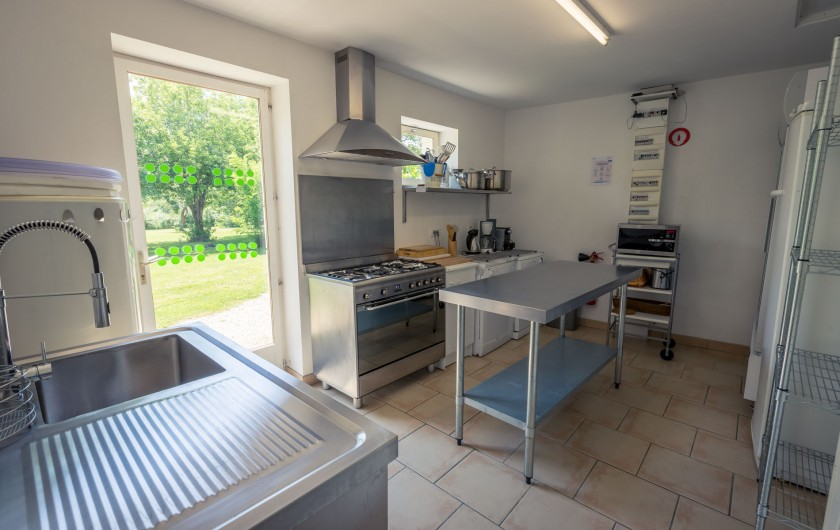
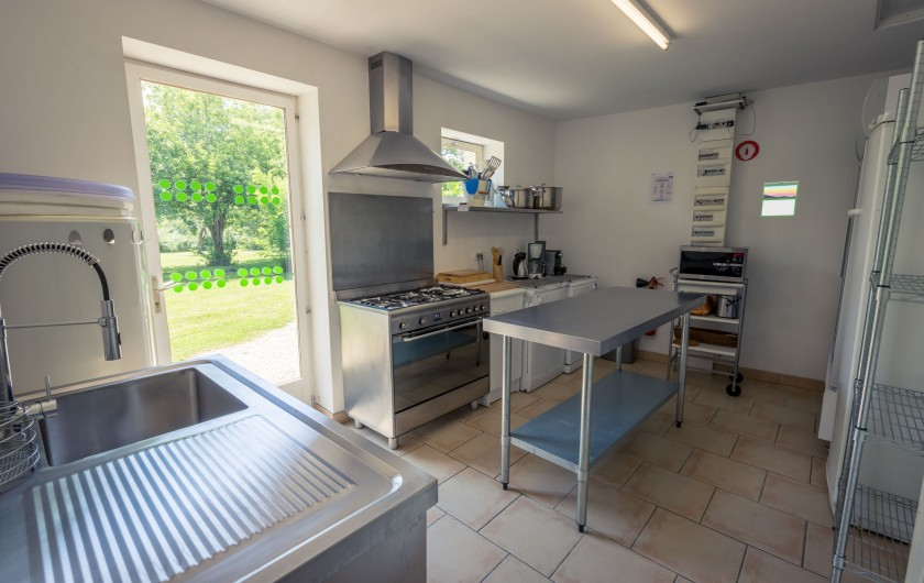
+ calendar [759,180,800,218]
